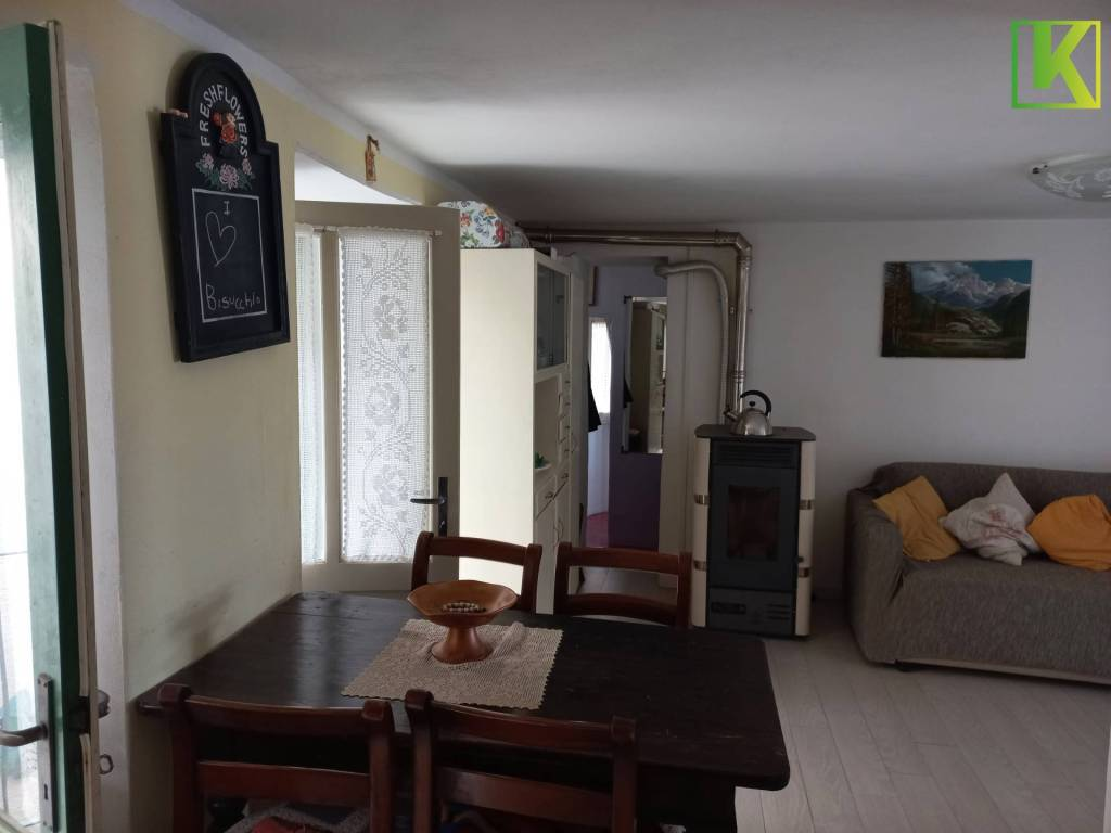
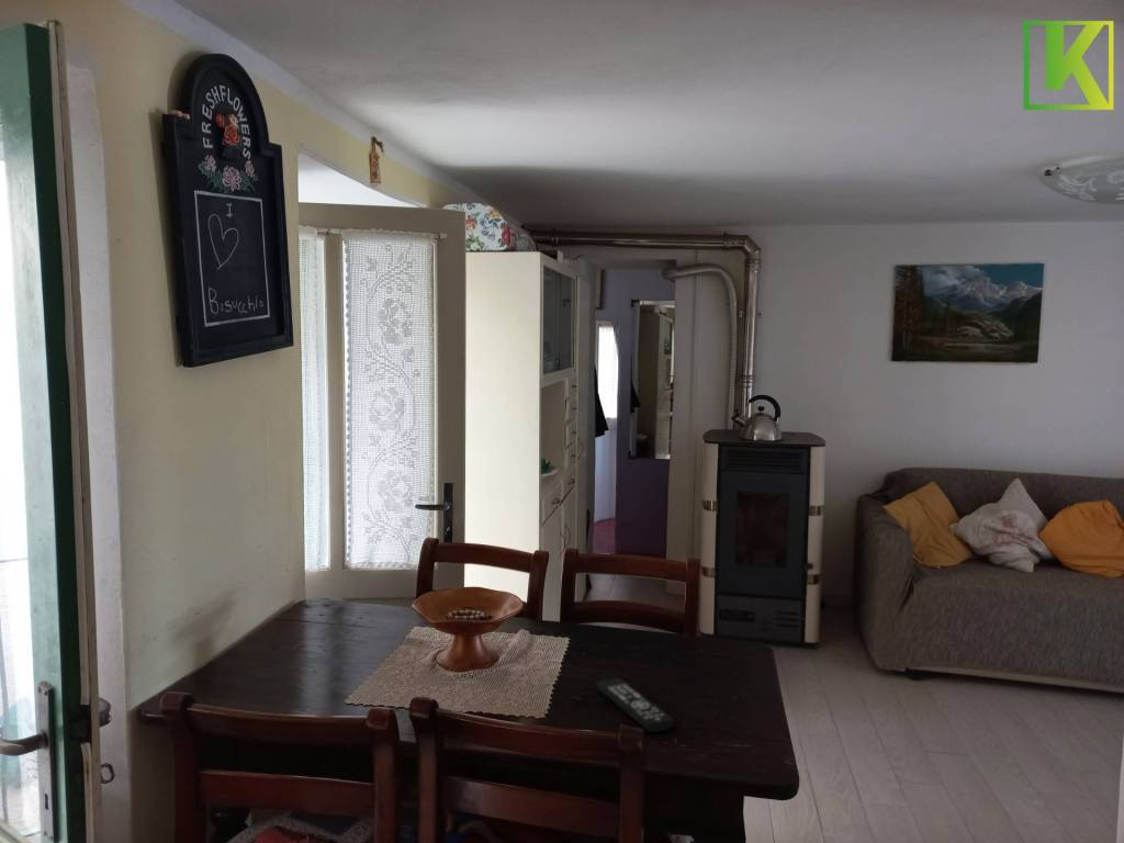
+ remote control [595,677,675,733]
